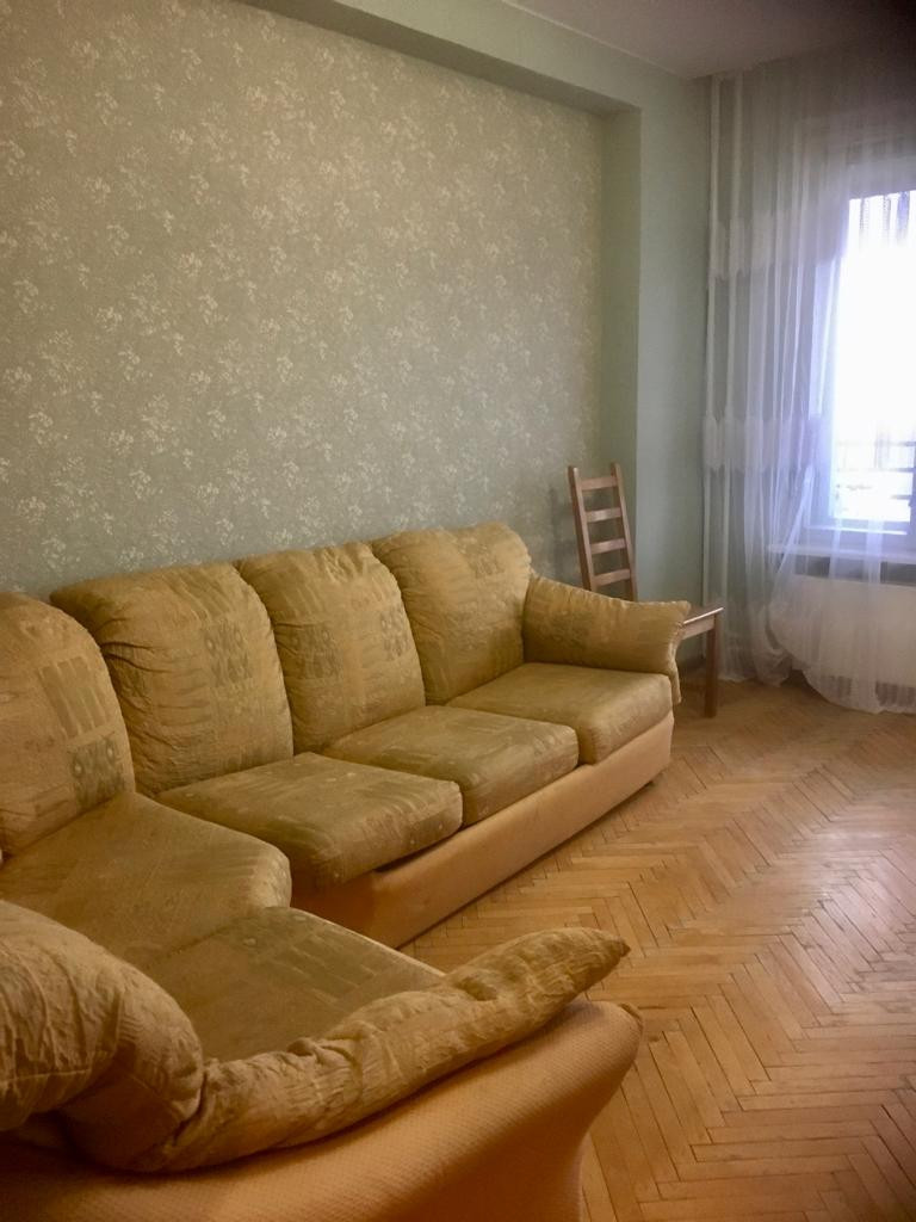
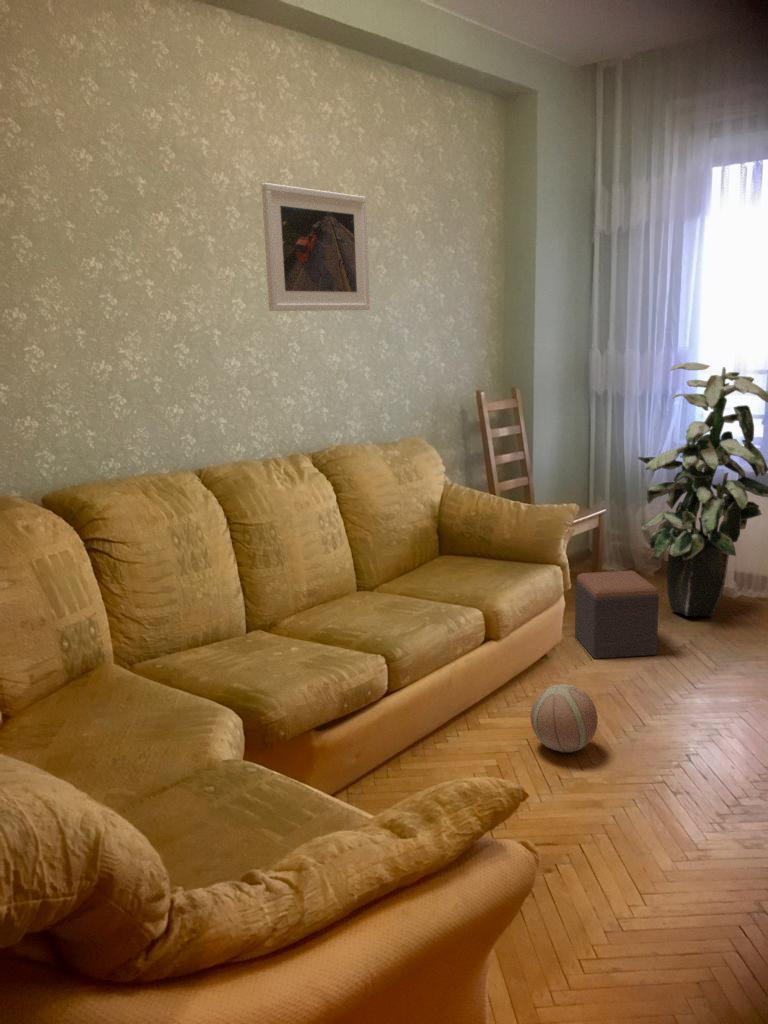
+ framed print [260,182,371,312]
+ ball [529,683,599,753]
+ indoor plant [636,362,768,617]
+ footstool [574,570,660,660]
